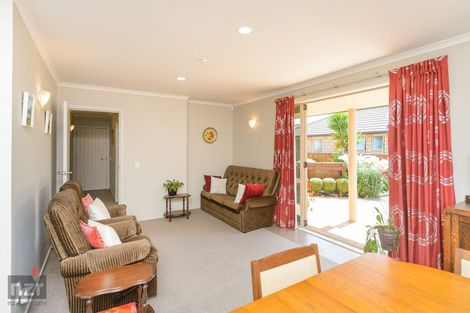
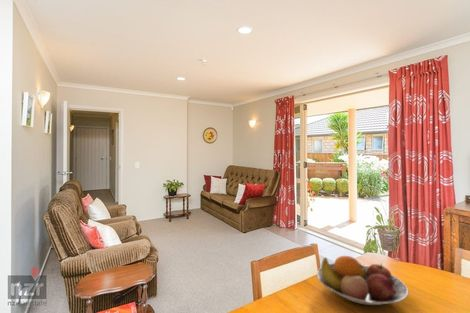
+ fruit bowl [316,255,409,306]
